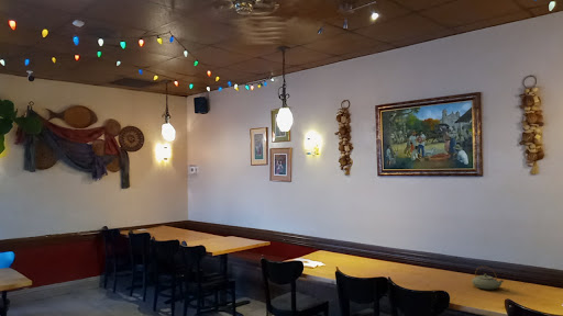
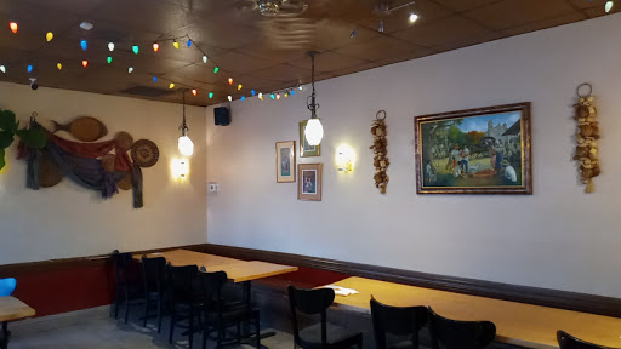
- teapot [471,266,505,291]
